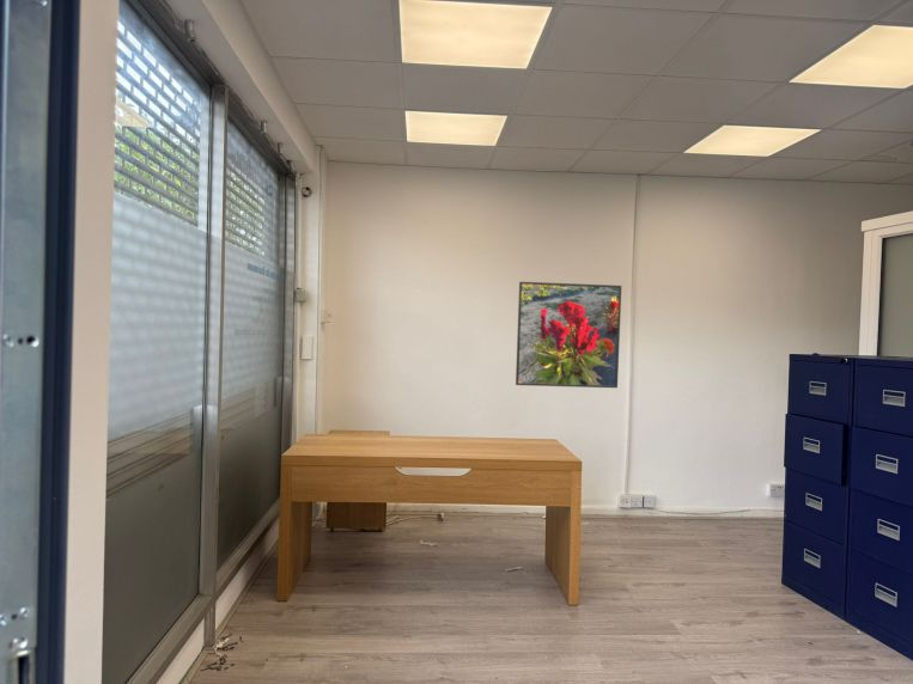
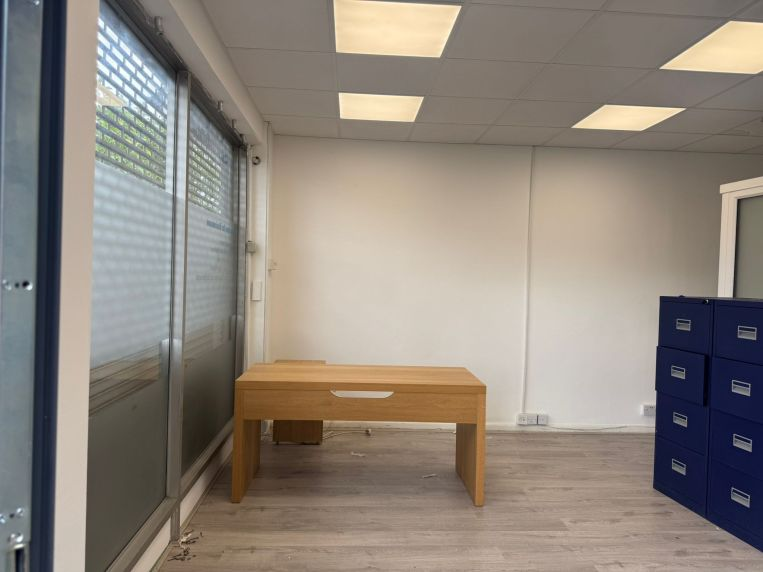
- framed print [515,281,622,389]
